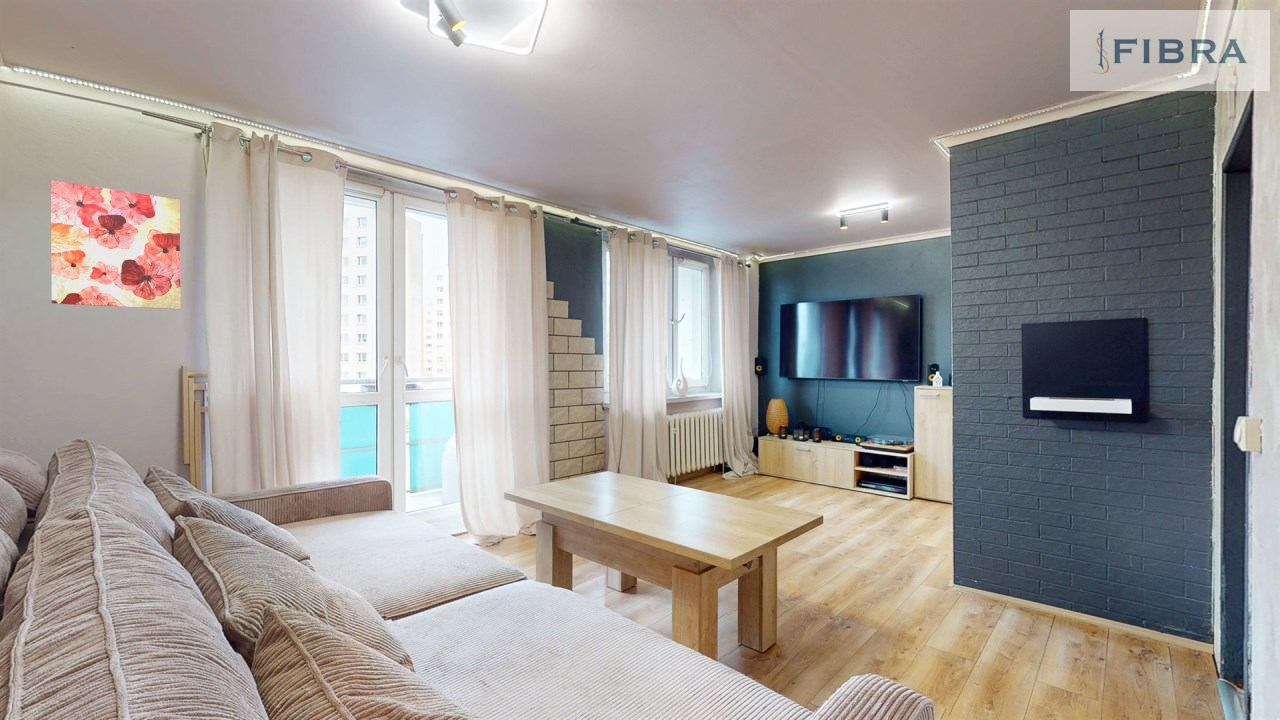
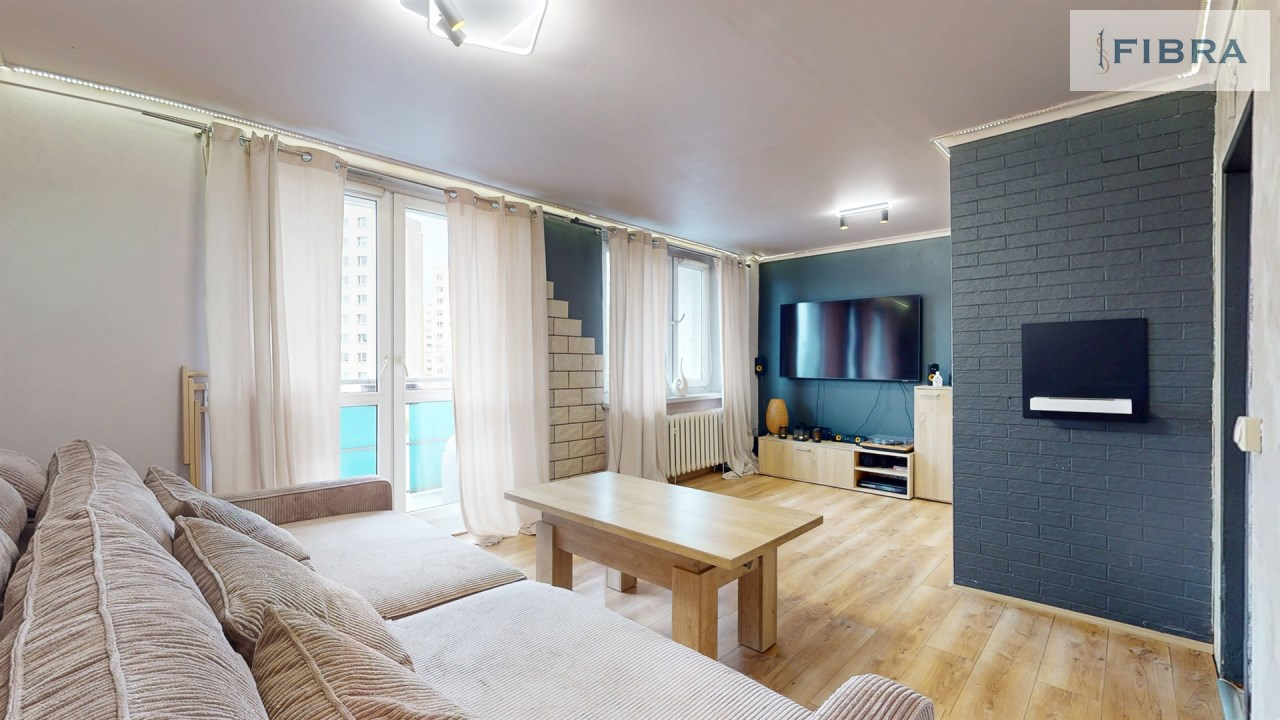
- wall art [50,179,181,310]
